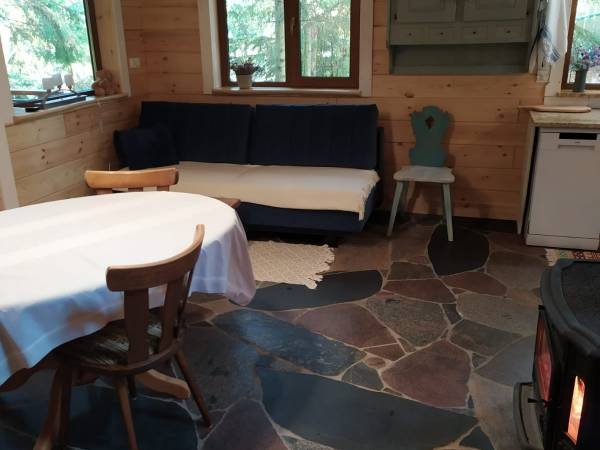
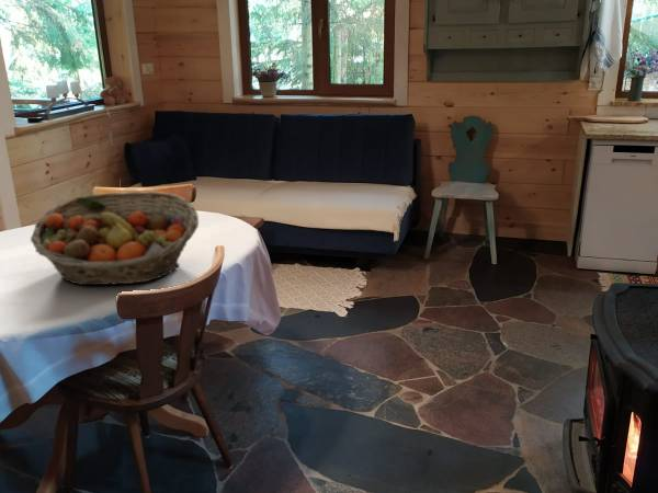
+ fruit basket [30,191,200,286]
